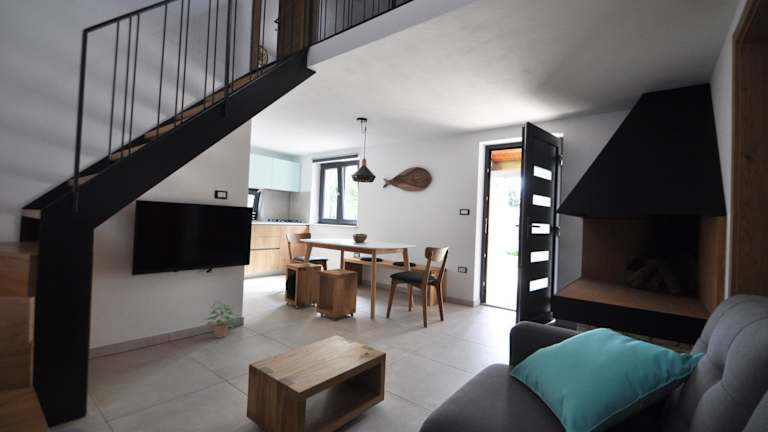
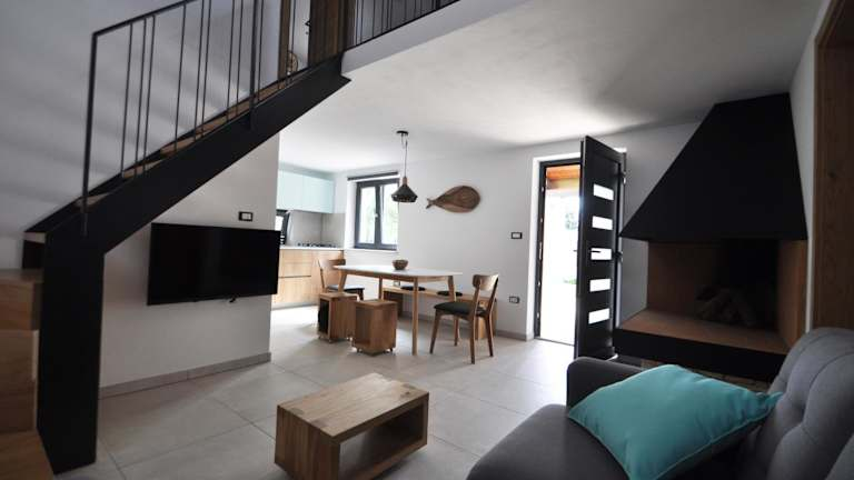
- potted plant [204,300,240,339]
